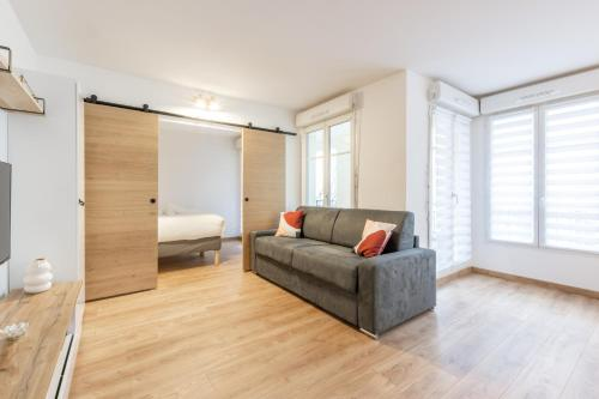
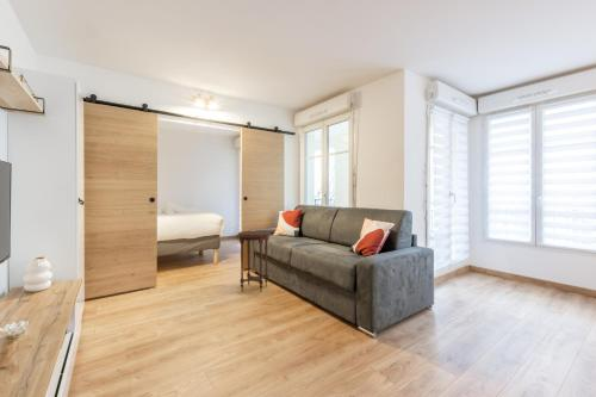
+ side table [236,230,273,293]
